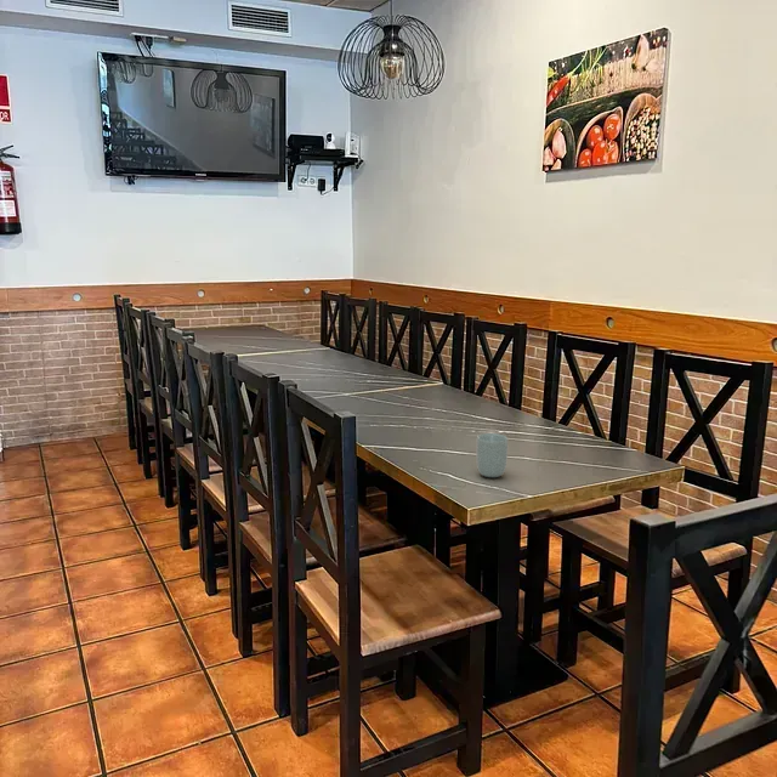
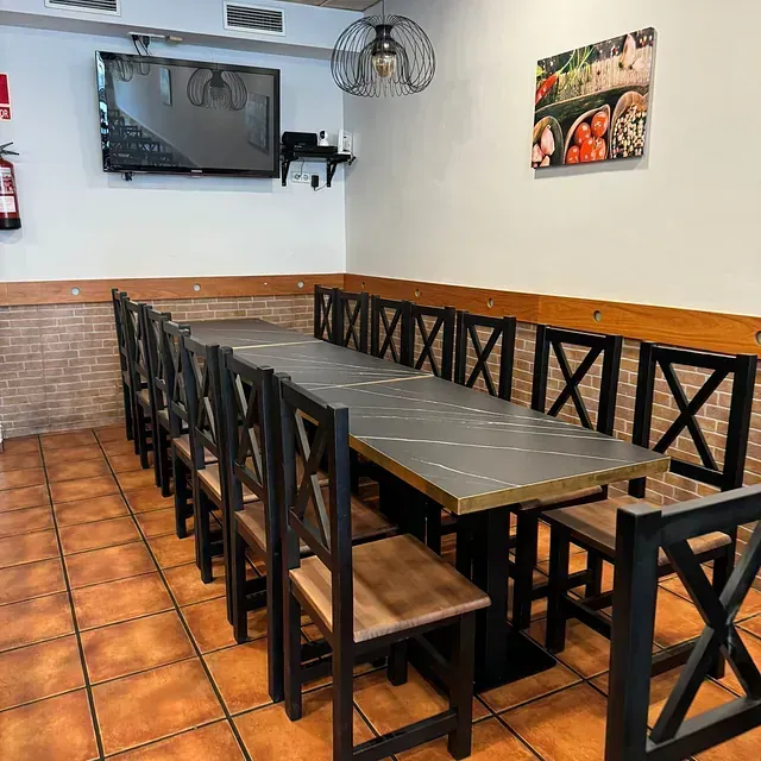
- cup [475,432,509,478]
